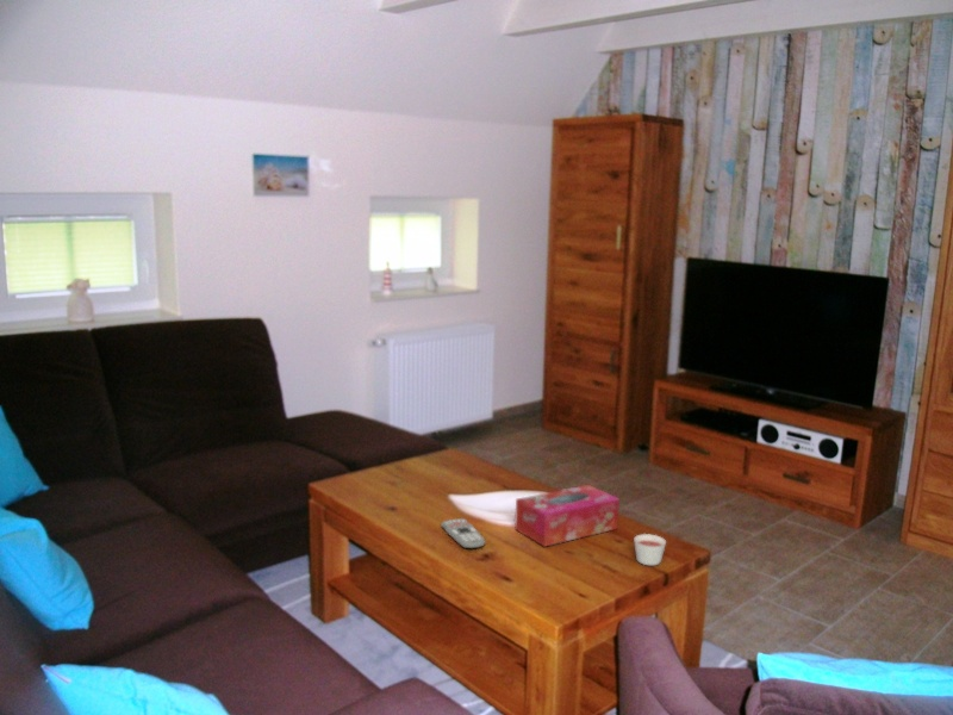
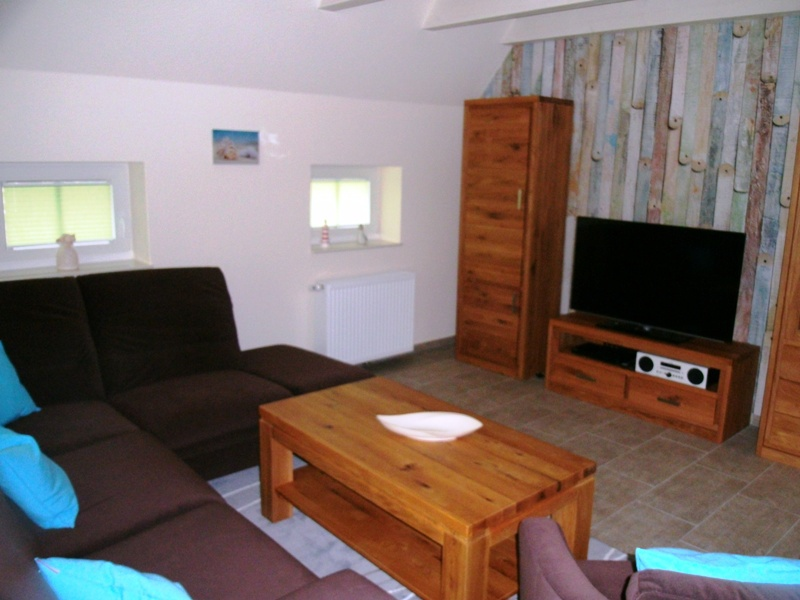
- candle [633,533,667,566]
- remote control [440,517,486,549]
- tissue box [513,484,621,548]
